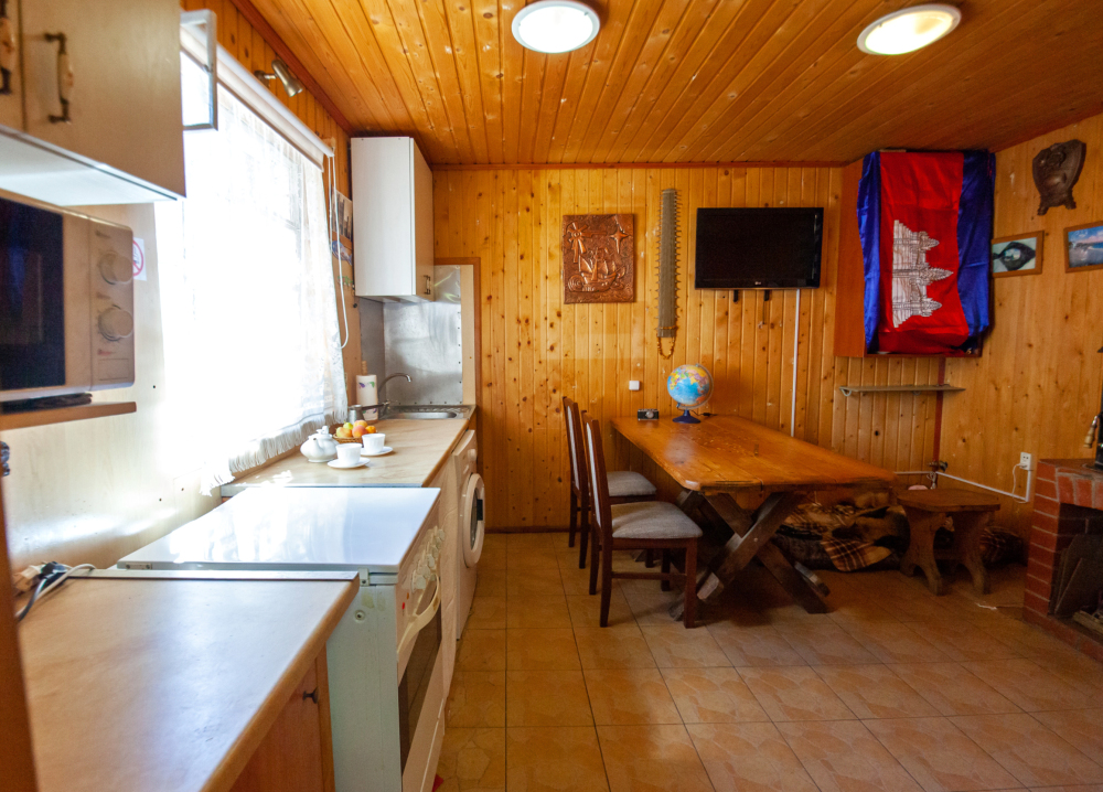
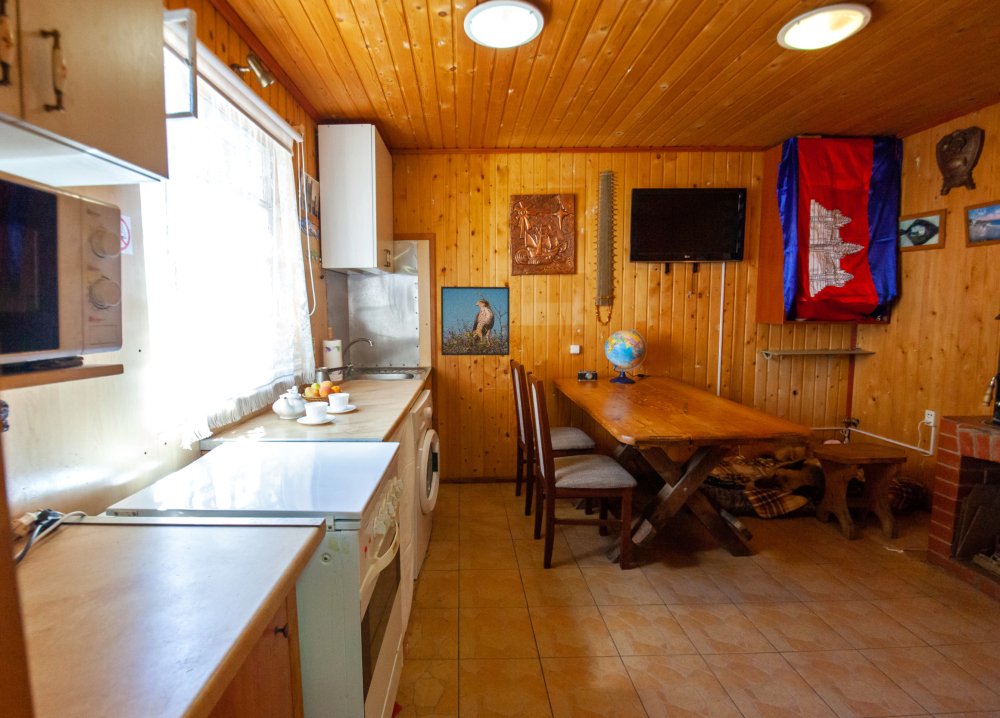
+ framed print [440,285,511,356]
